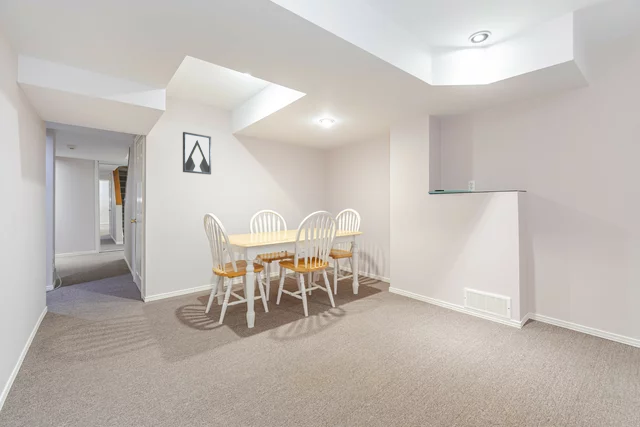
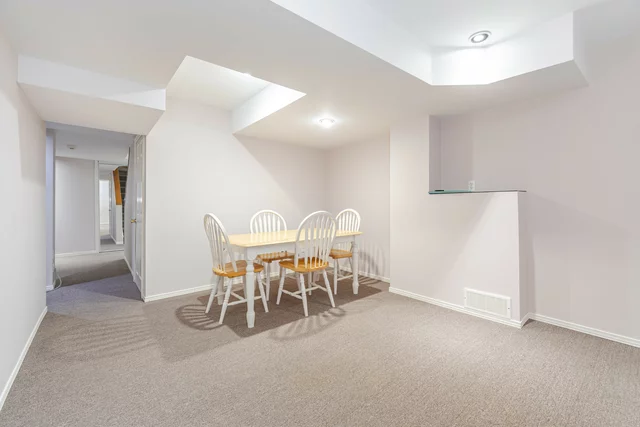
- wall art [182,131,212,175]
